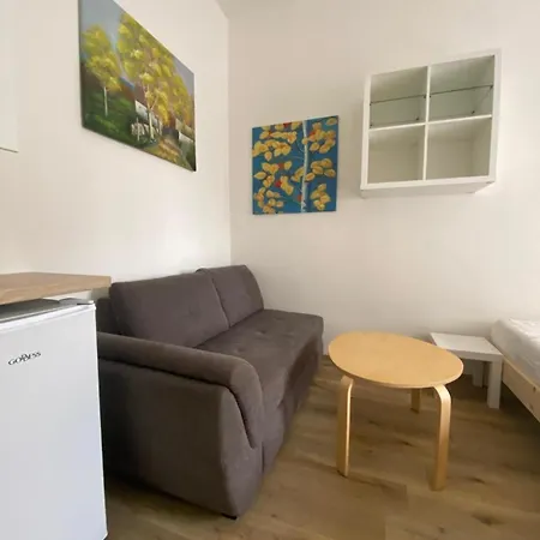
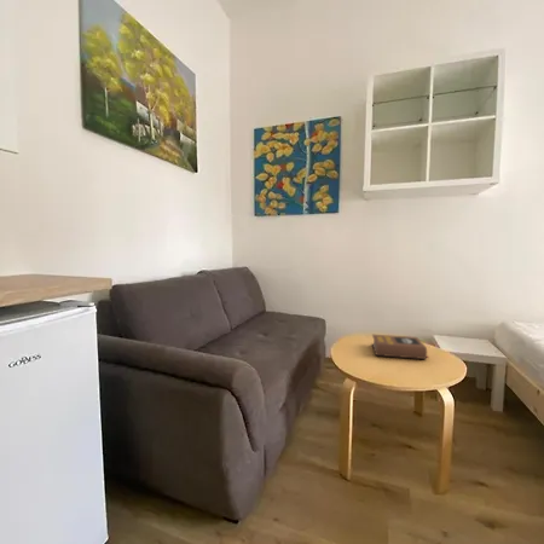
+ book [371,334,428,360]
